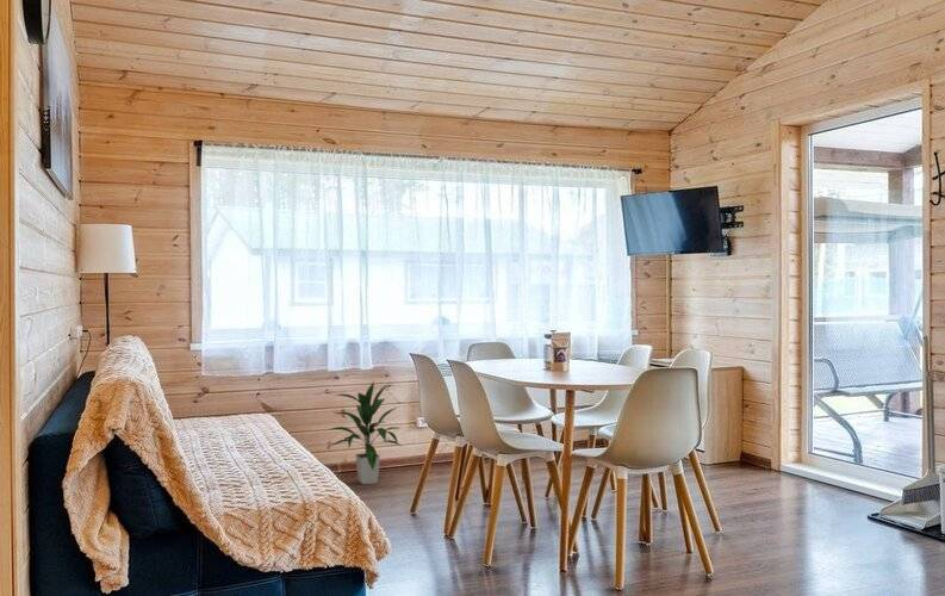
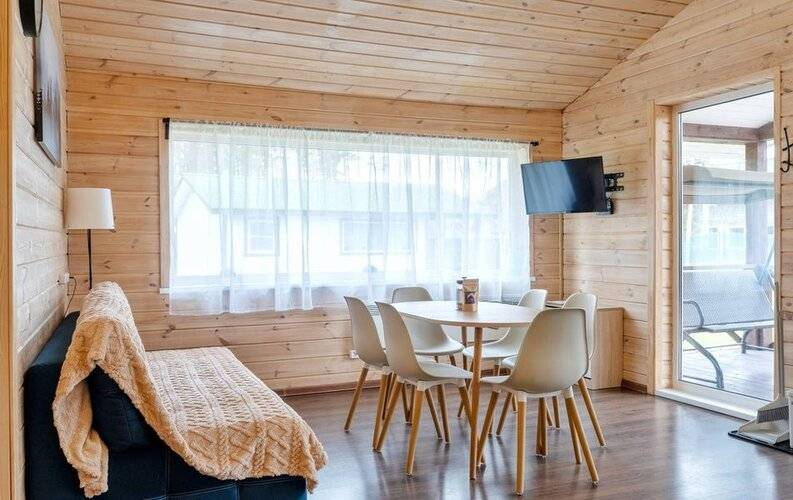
- indoor plant [327,380,404,485]
